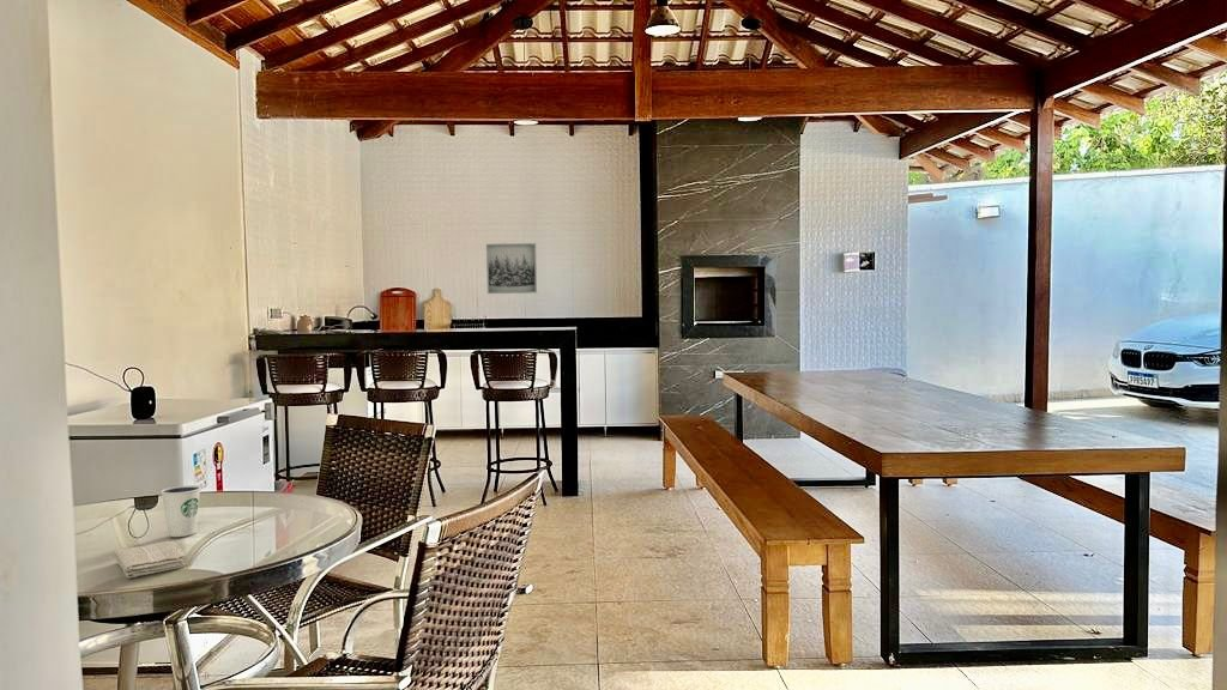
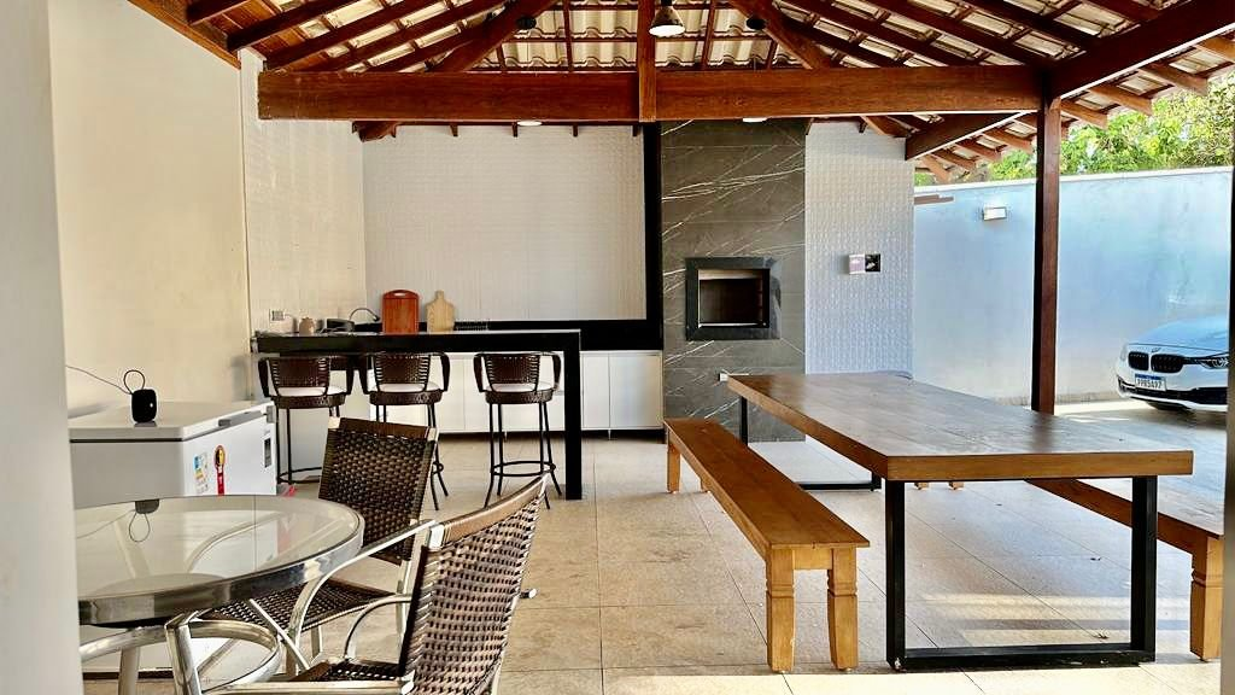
- wall art [485,242,538,295]
- washcloth [113,539,187,579]
- dixie cup [159,484,201,538]
